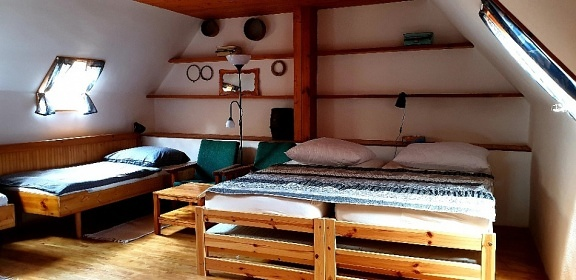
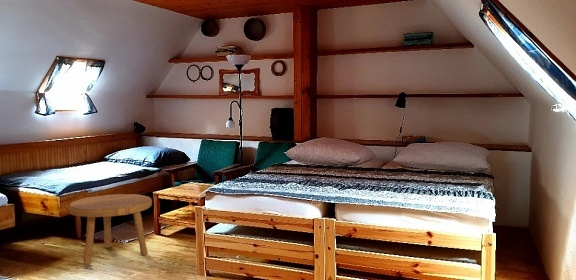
+ footstool [69,193,153,266]
